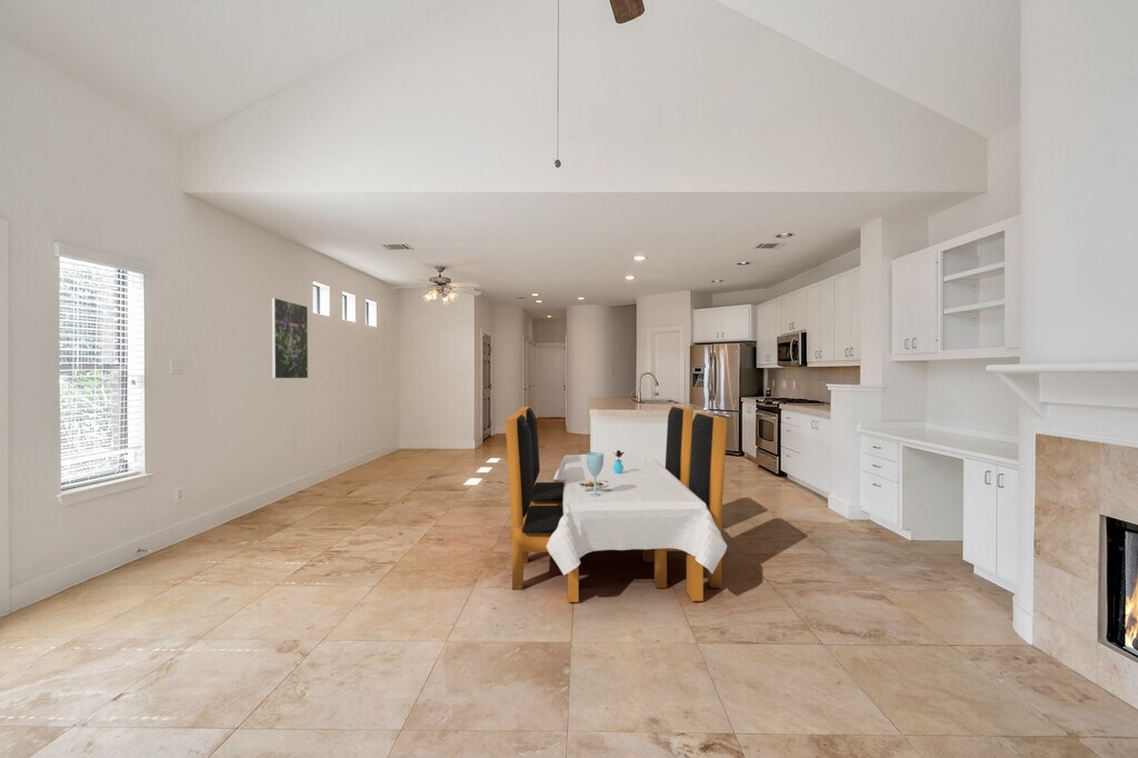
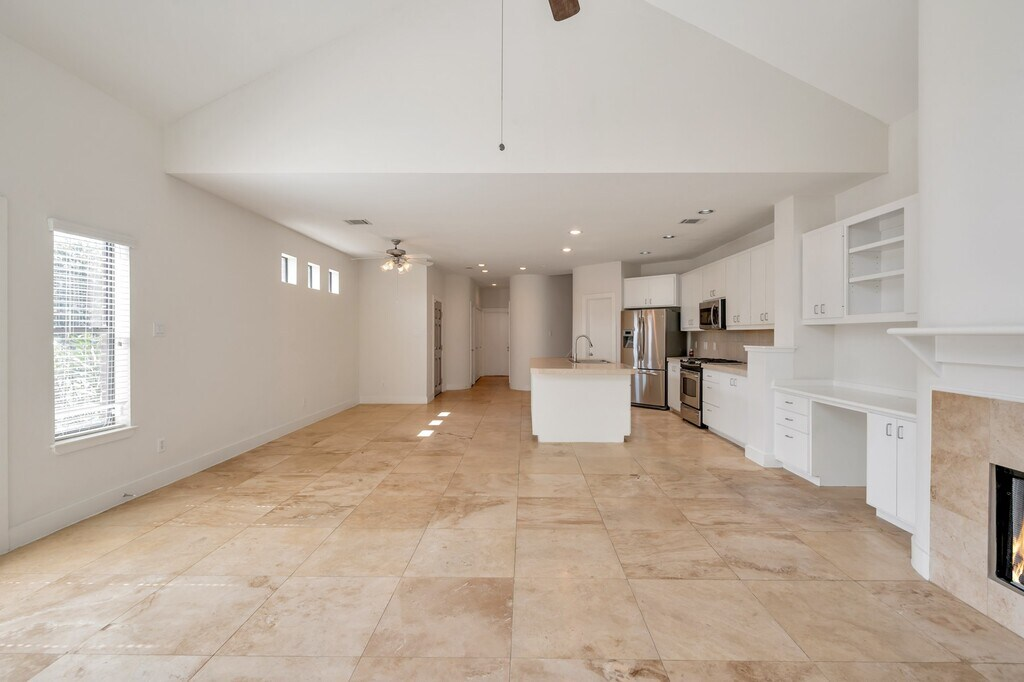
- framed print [270,297,309,379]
- dining set [505,405,728,604]
